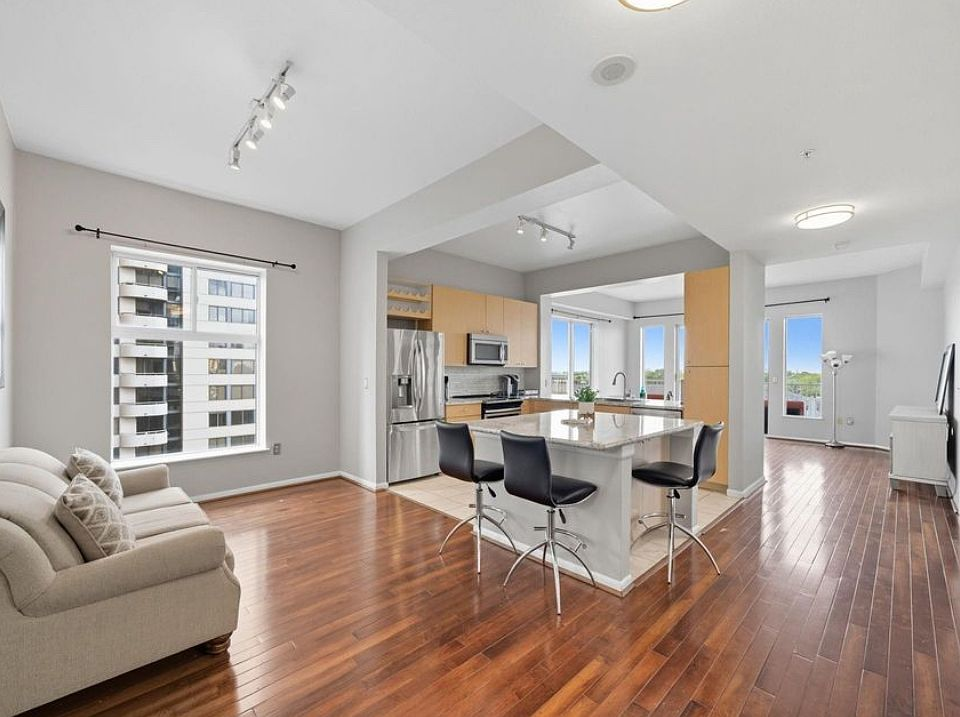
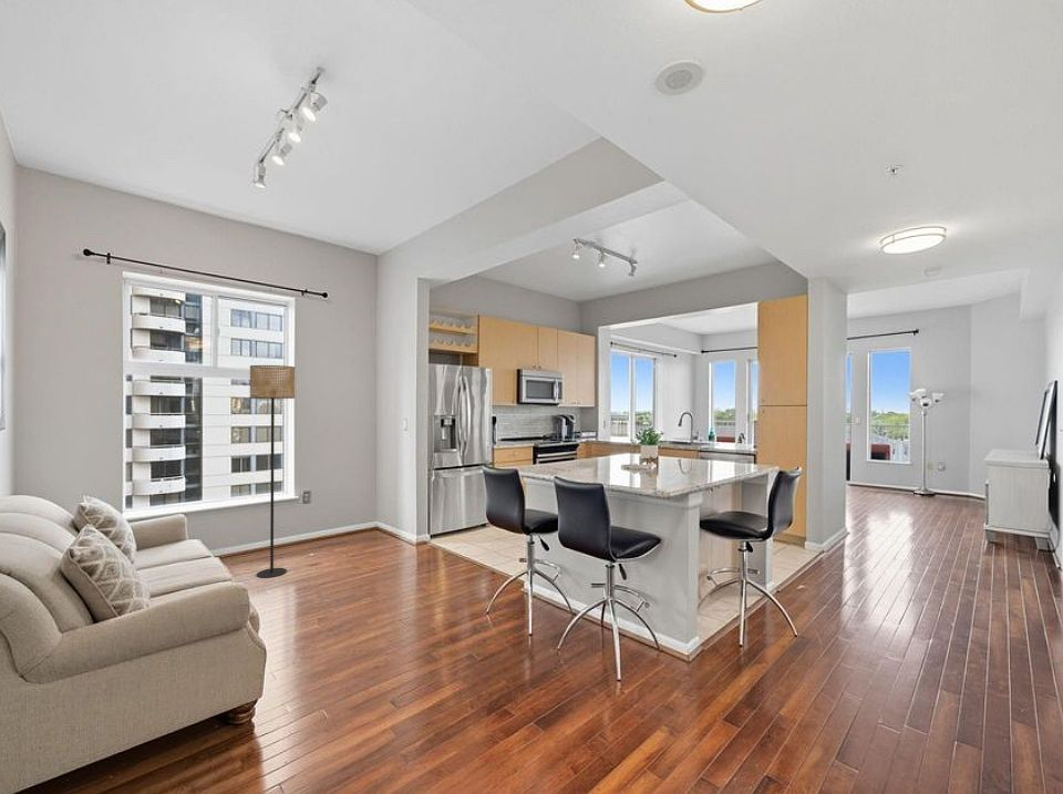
+ floor lamp [248,364,296,579]
